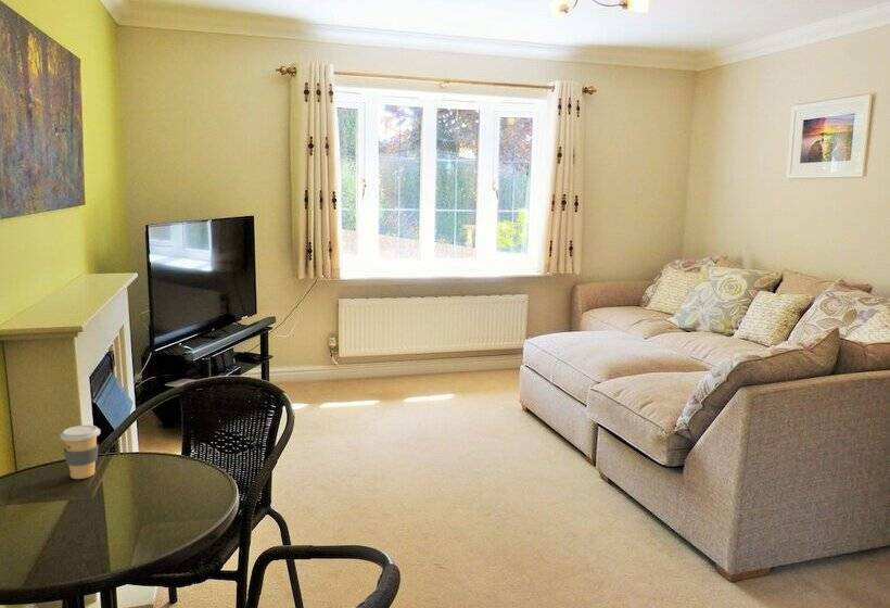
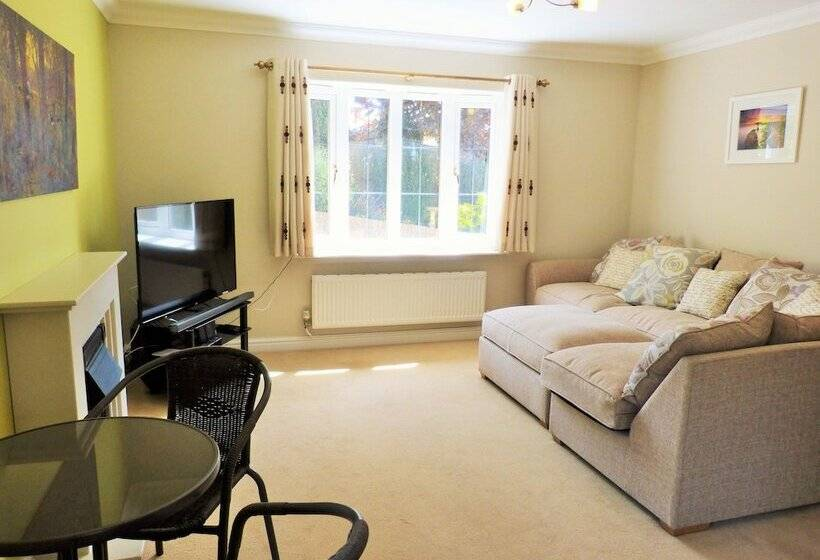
- coffee cup [60,425,101,480]
